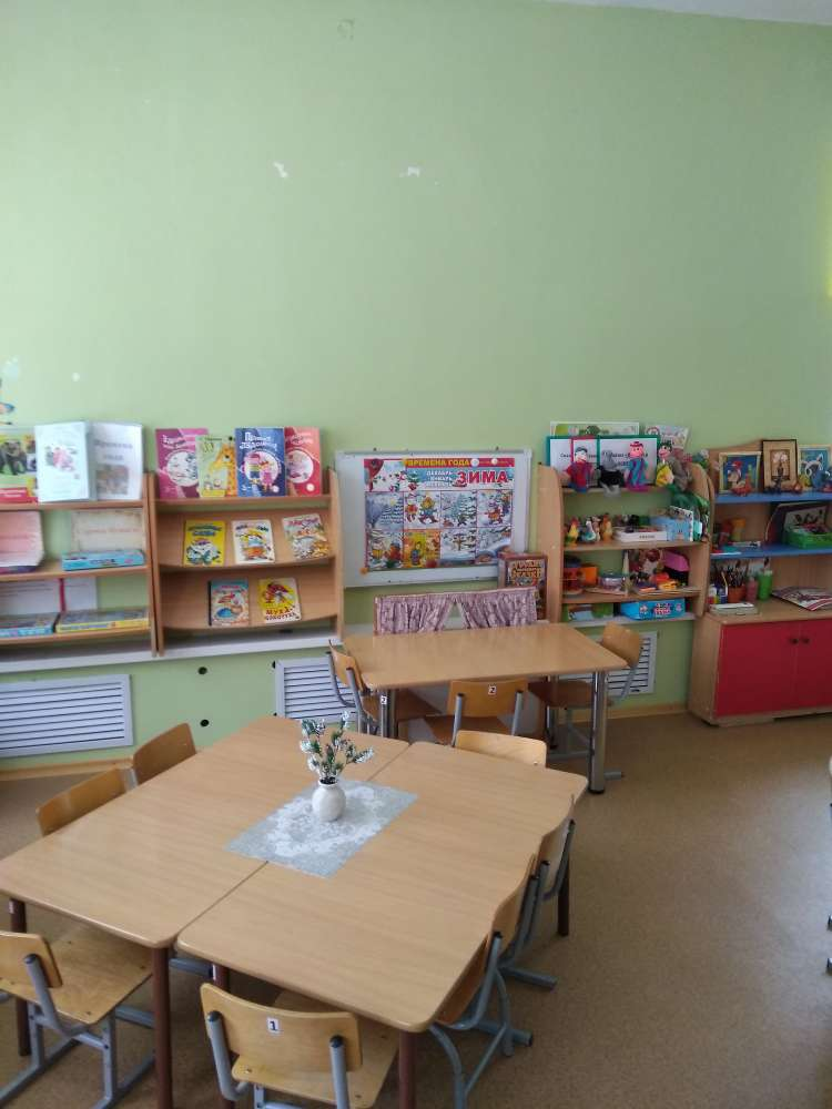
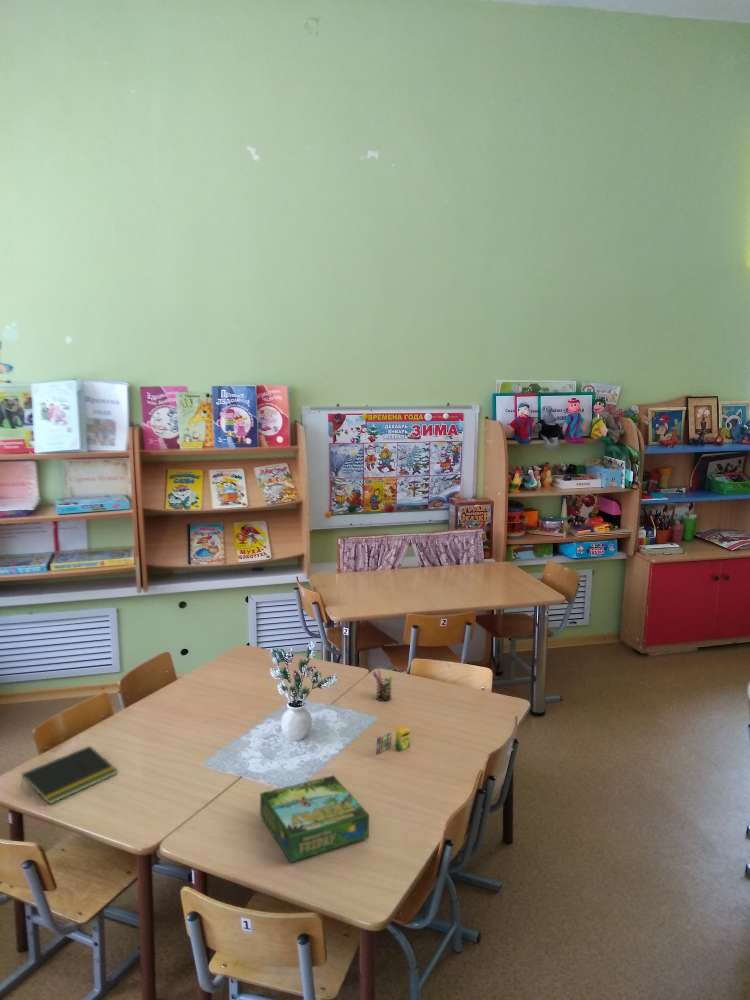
+ board game [259,774,370,863]
+ crayon [375,723,412,756]
+ pen holder [372,669,394,702]
+ notepad [20,745,118,805]
